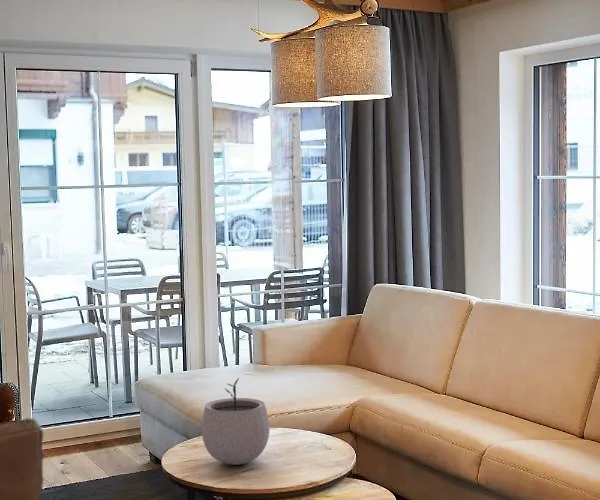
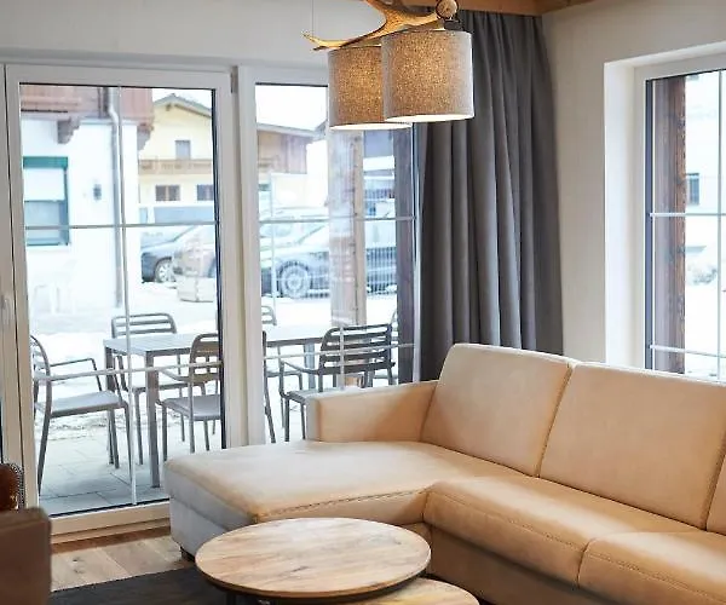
- plant pot [201,377,271,466]
